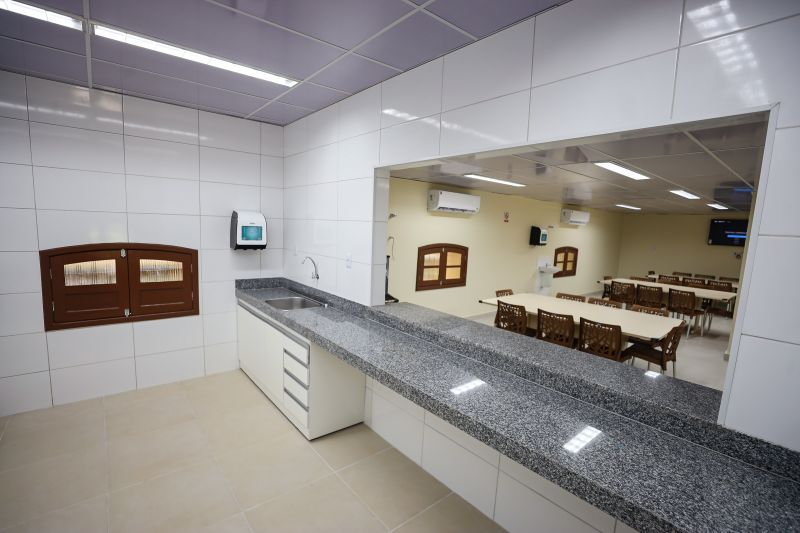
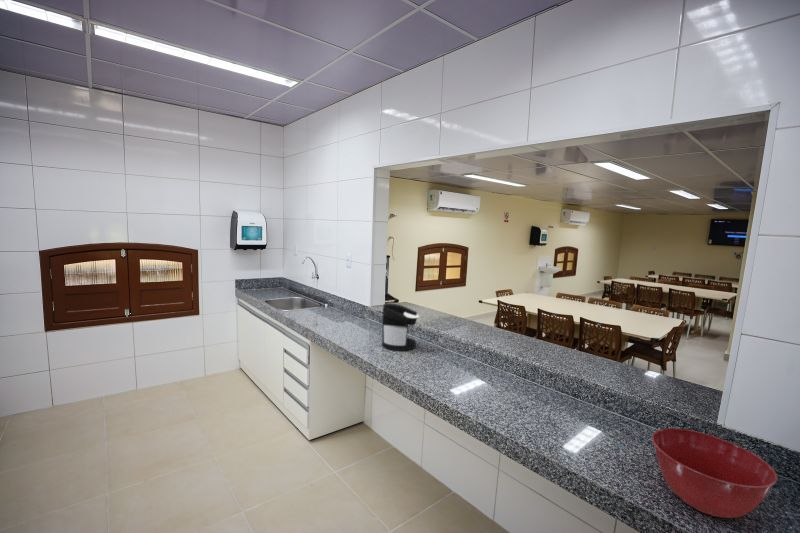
+ coffee maker [381,303,420,352]
+ mixing bowl [651,427,778,519]
